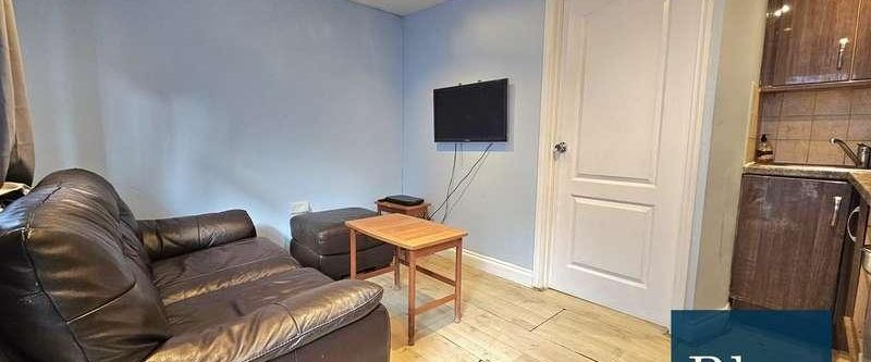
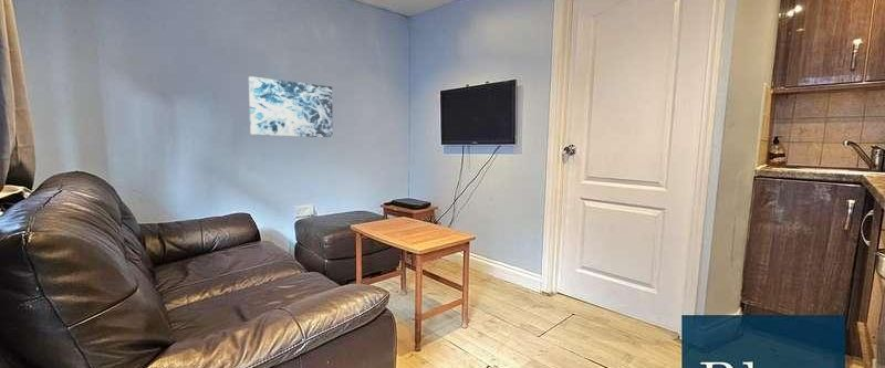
+ wall art [248,75,334,138]
